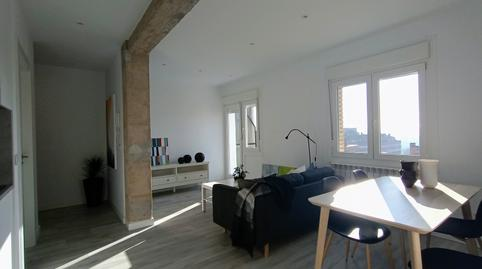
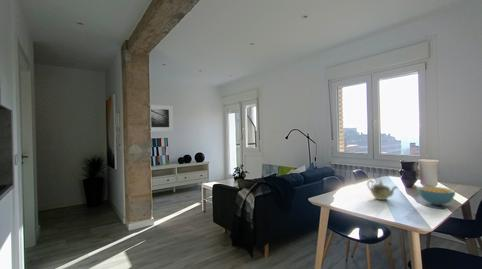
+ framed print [150,104,174,132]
+ teapot [366,179,399,201]
+ cereal bowl [417,186,456,206]
